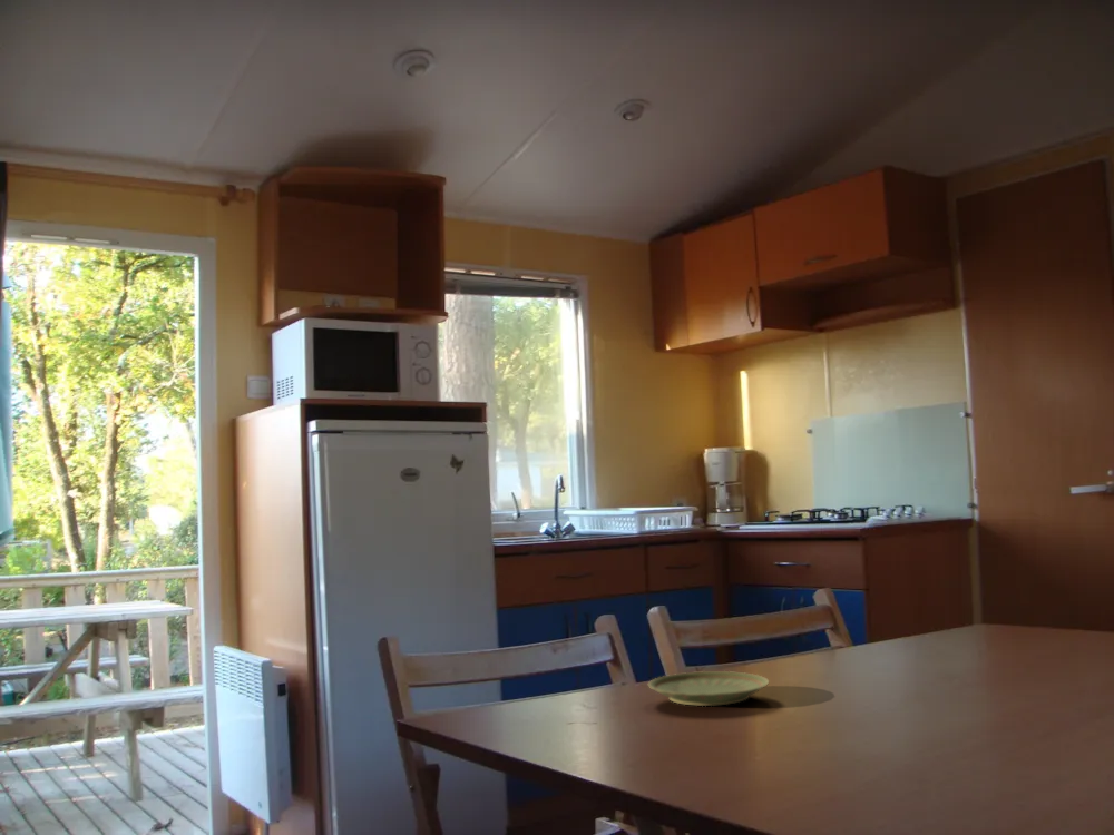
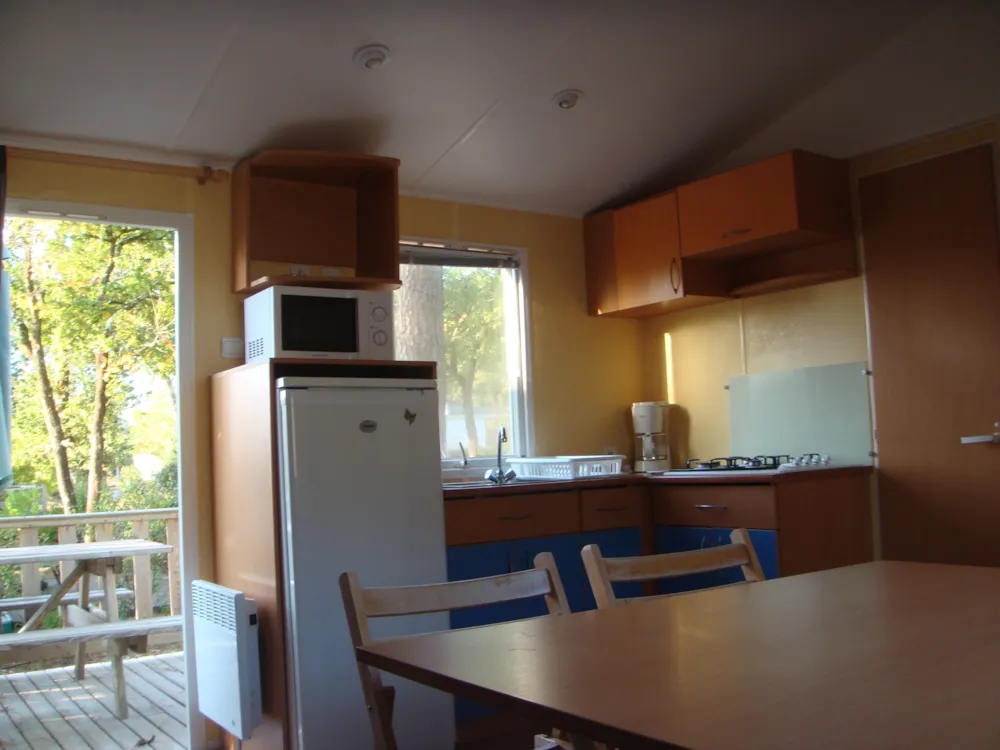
- plate [647,670,770,707]
